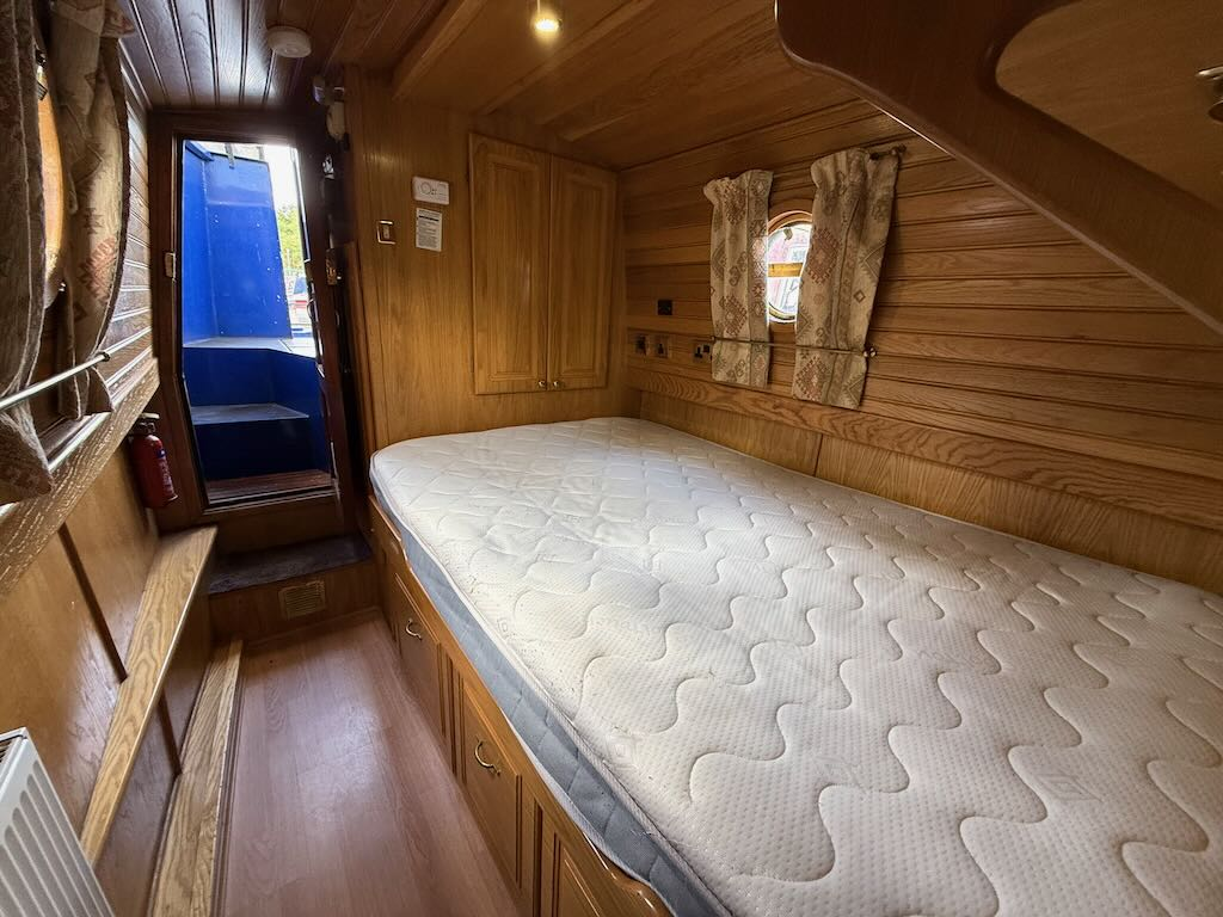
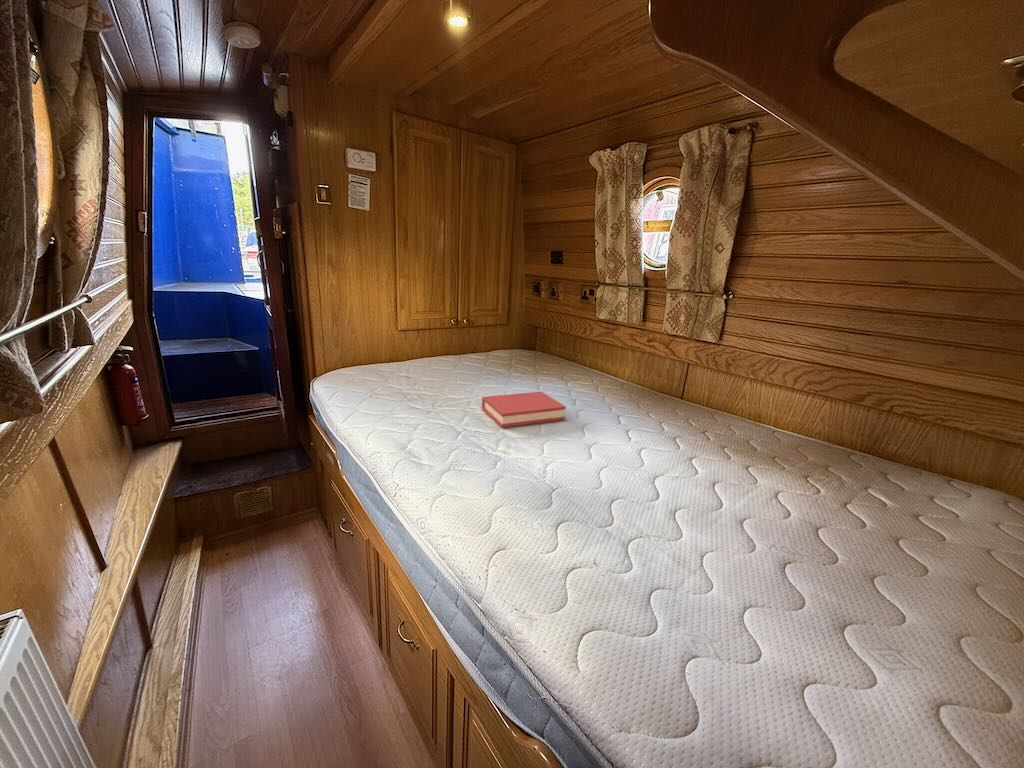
+ hardback book [481,391,567,428]
